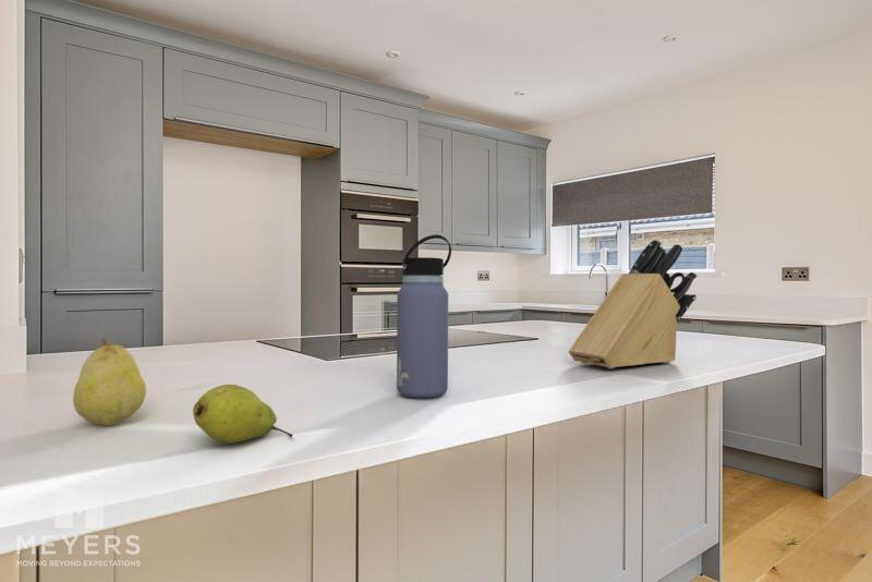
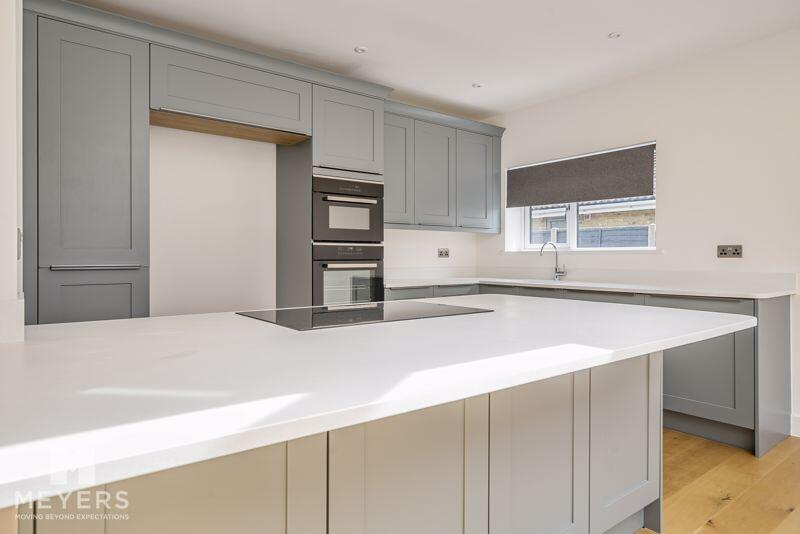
- fruit [192,384,294,445]
- knife block [568,239,698,369]
- water bottle [396,233,452,399]
- fruit [72,337,147,426]
